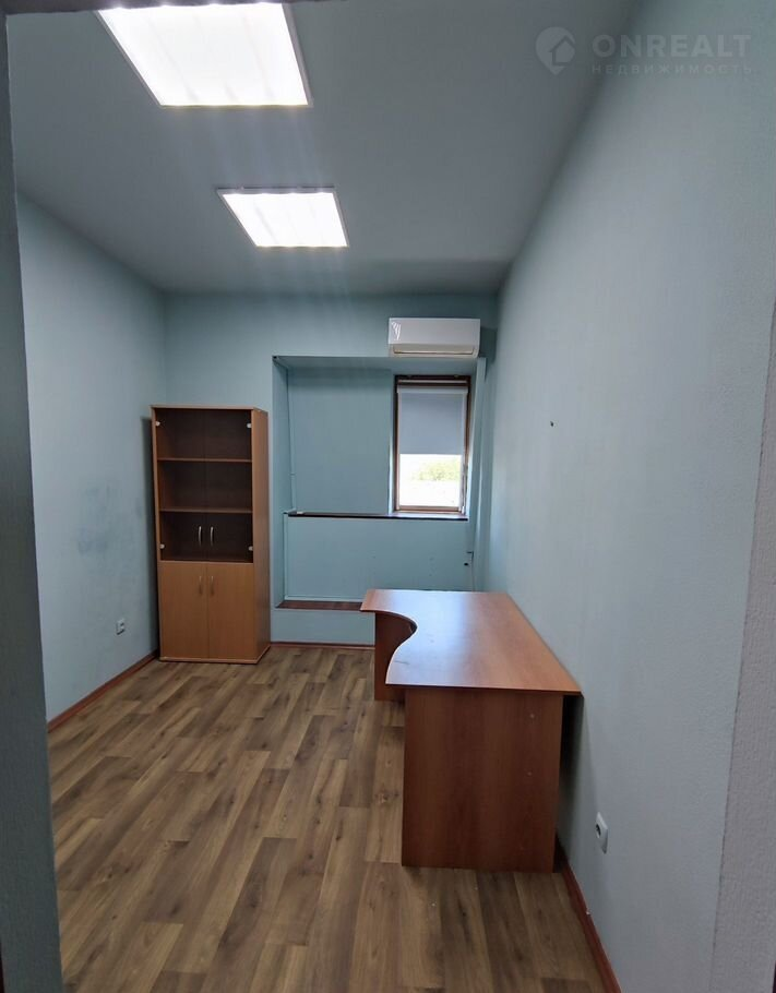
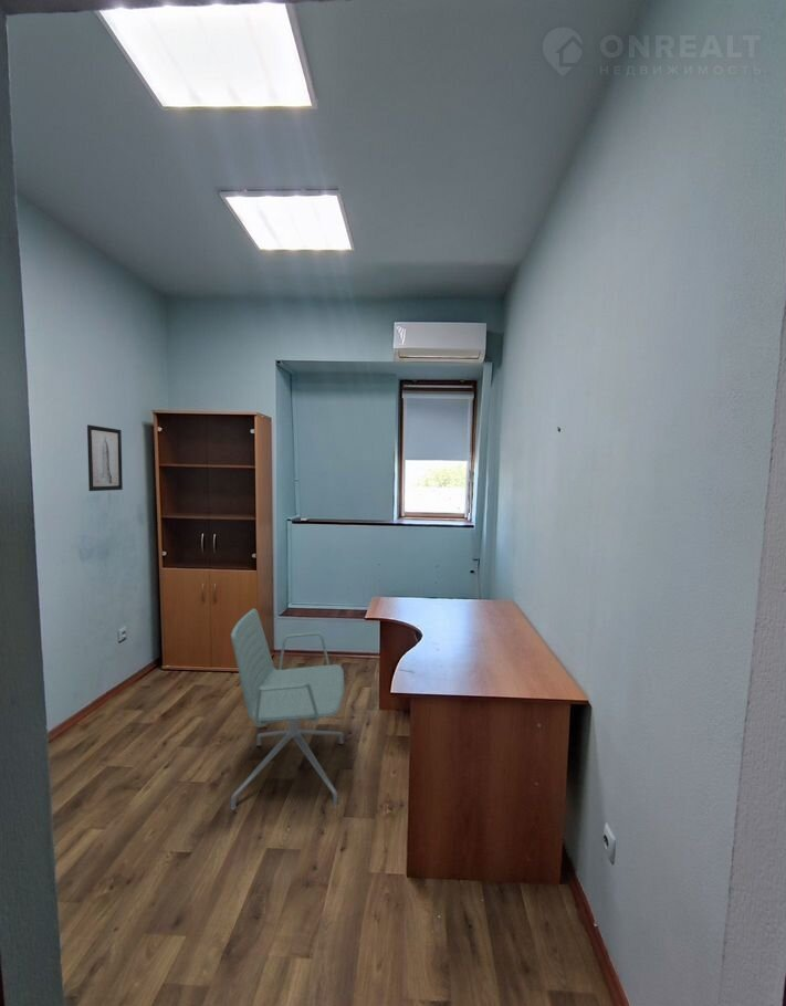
+ office chair [230,607,345,810]
+ wall art [86,423,124,492]
